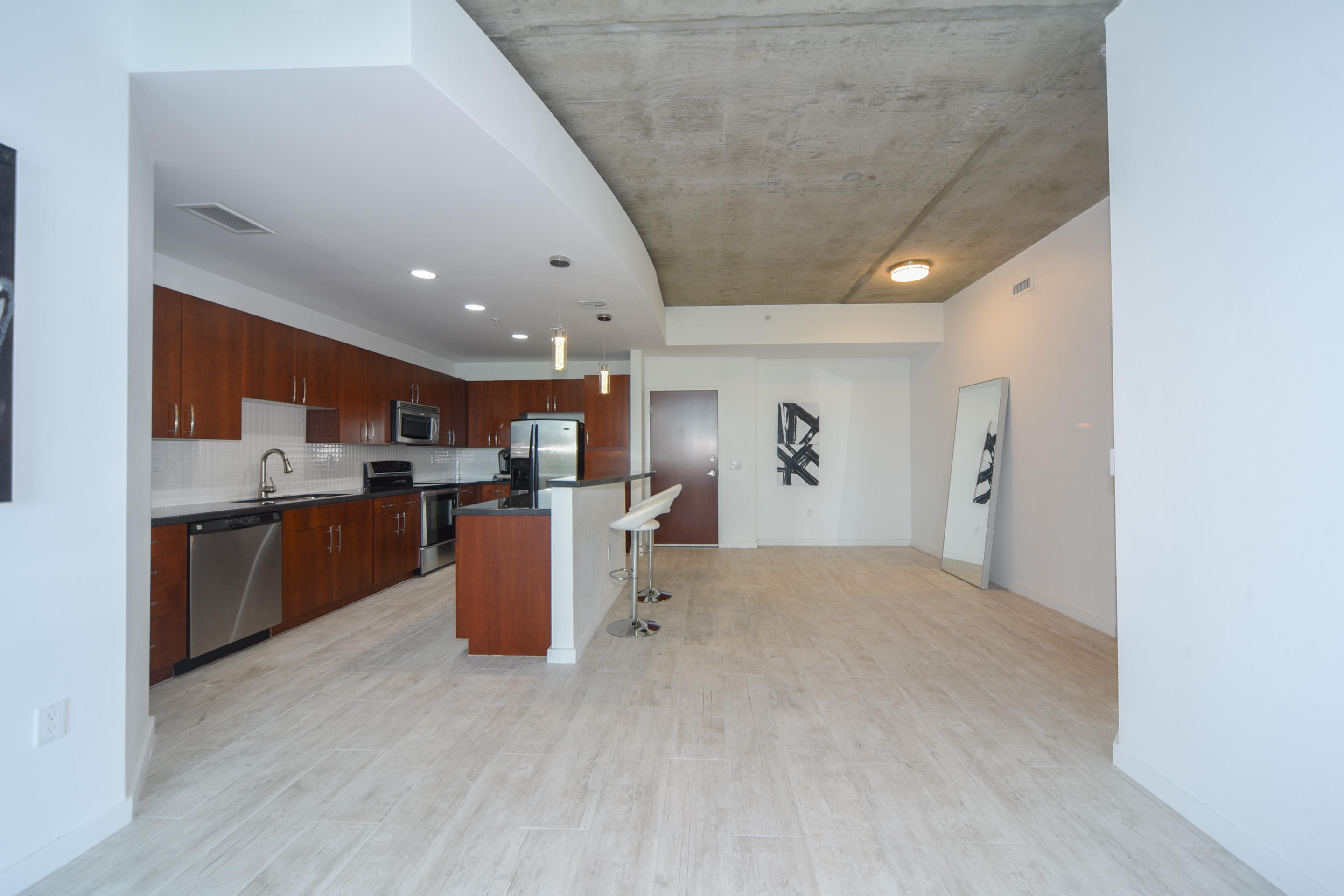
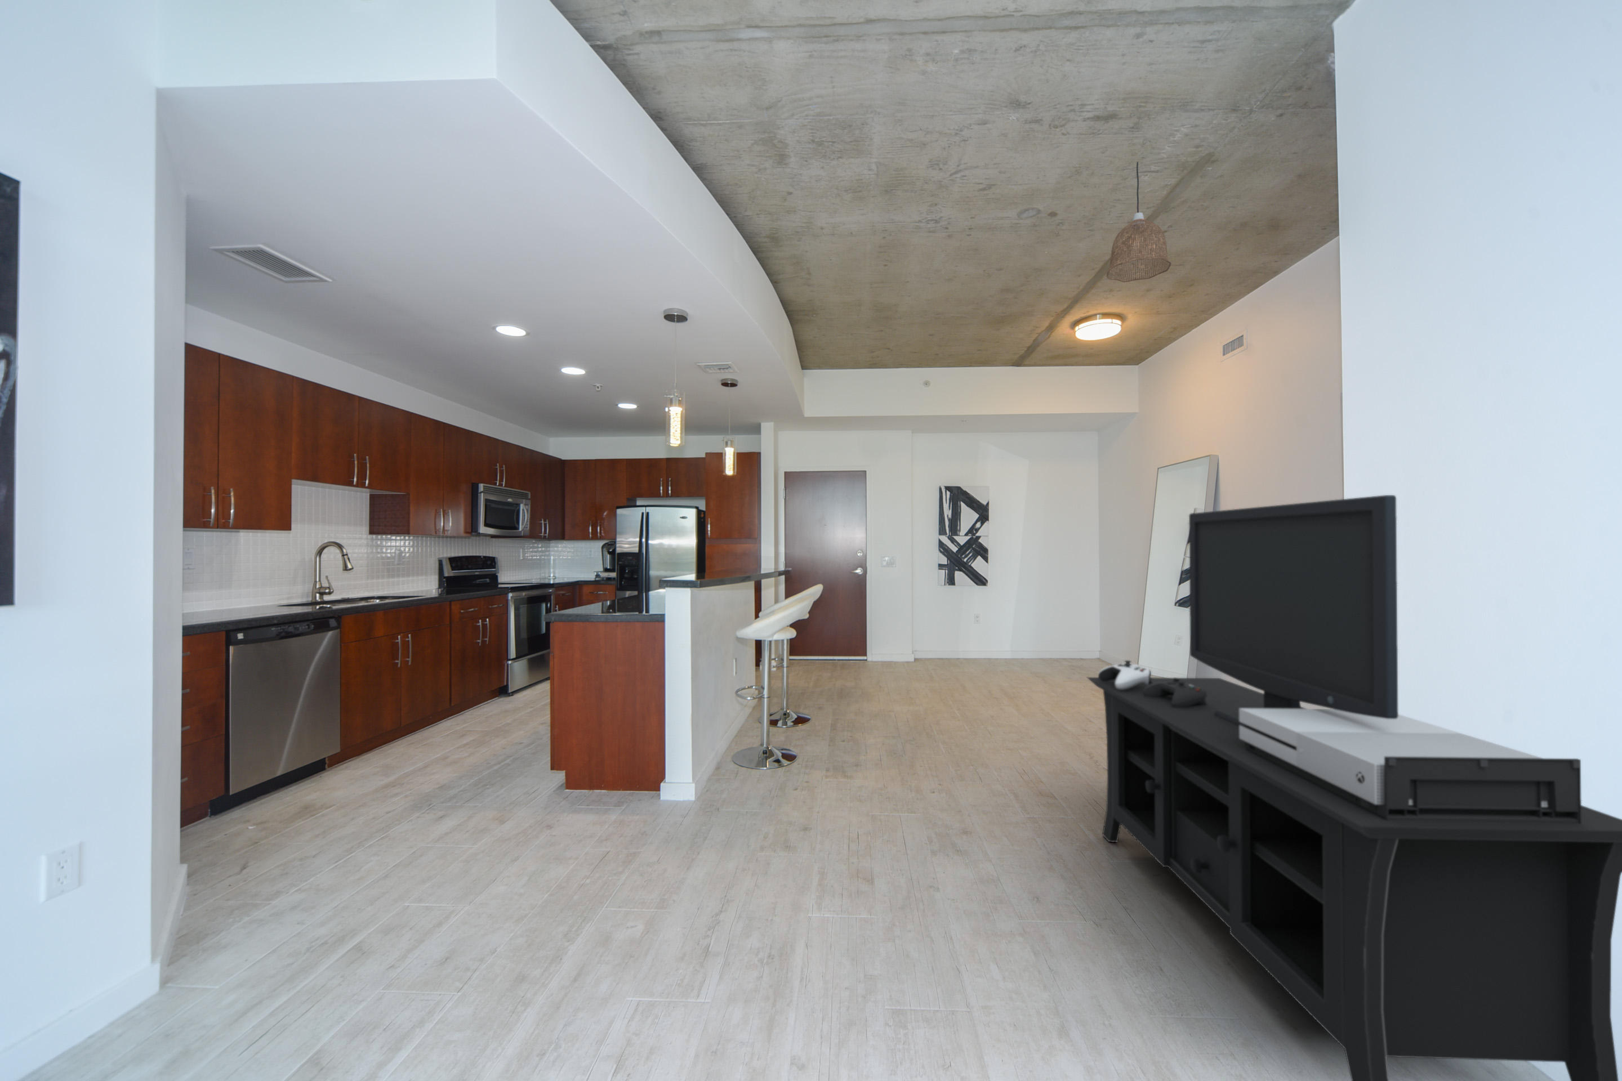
+ media console [1086,495,1622,1081]
+ pendant lamp [1107,162,1172,282]
